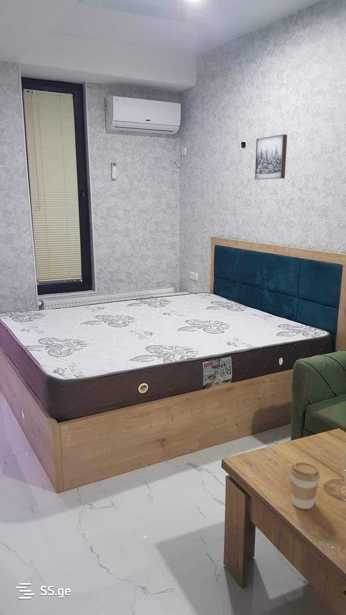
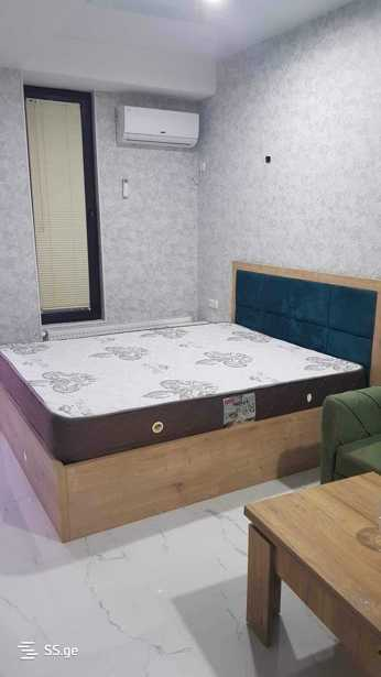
- coffee cup [289,461,321,510]
- wall art [254,133,288,181]
